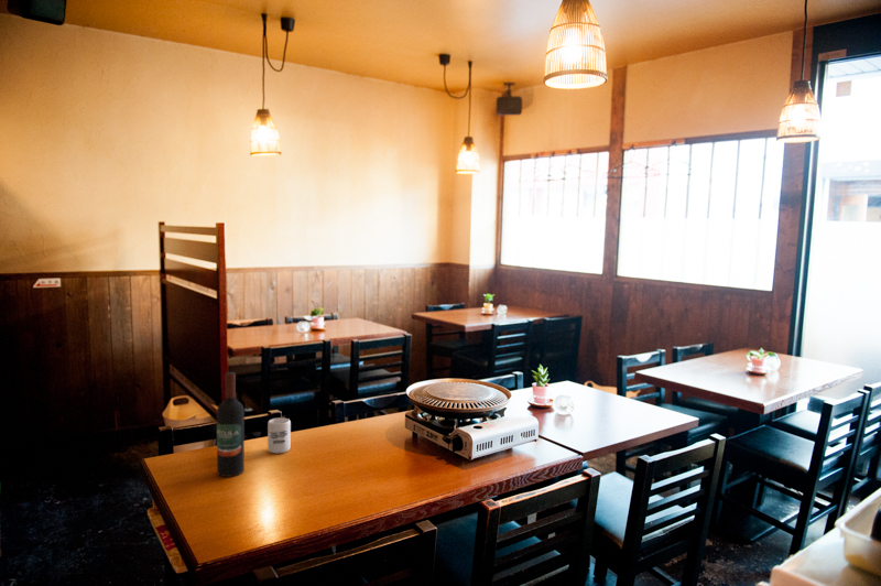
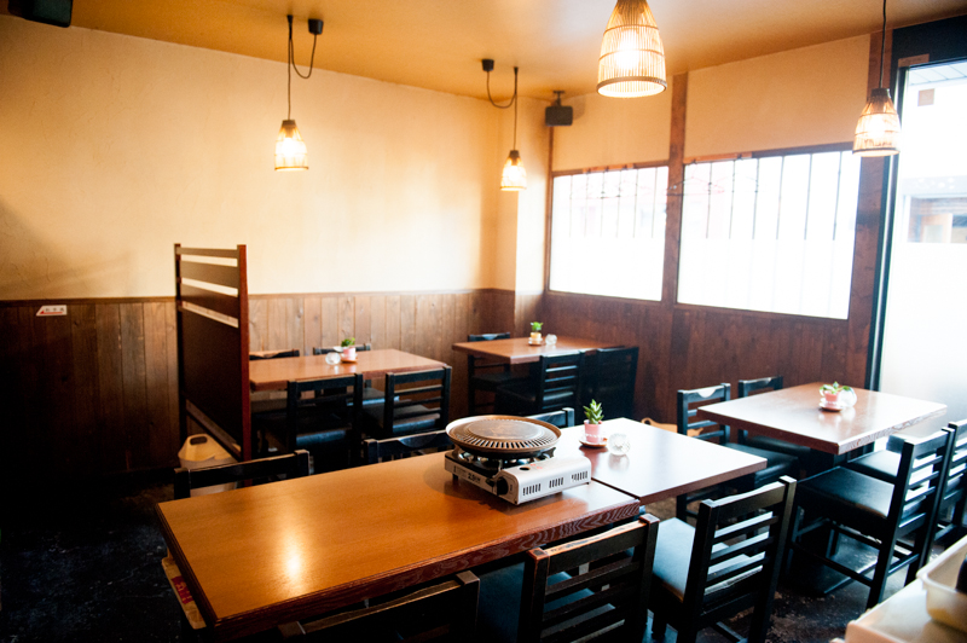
- cup [267,416,292,455]
- wine bottle [216,371,246,478]
